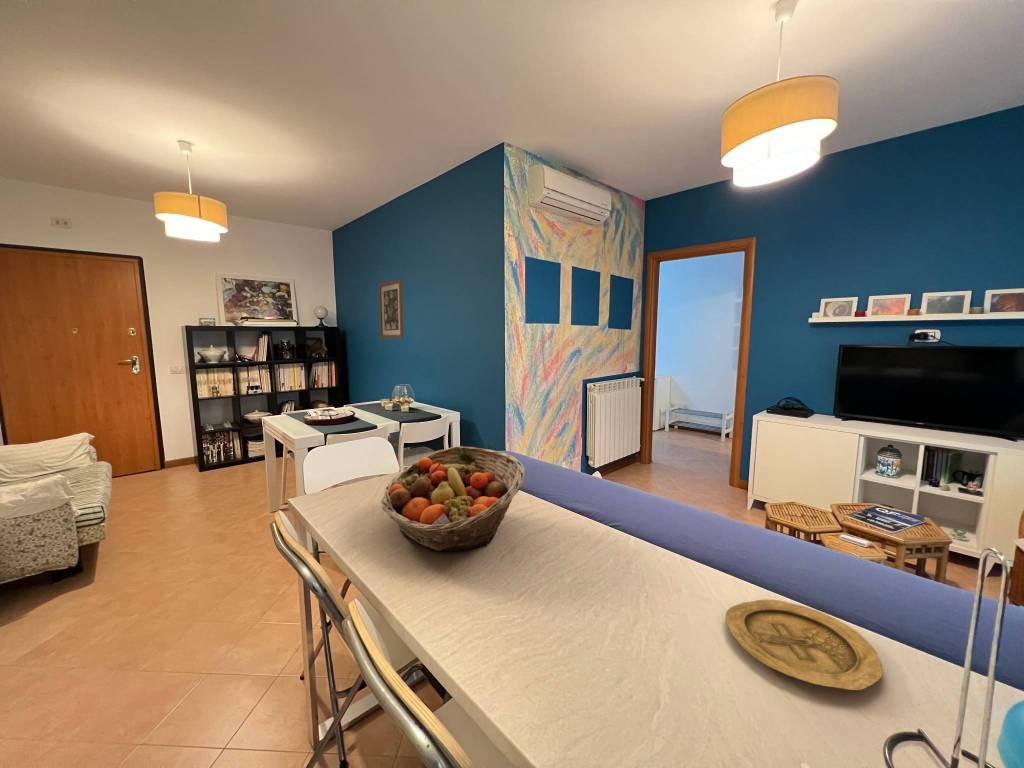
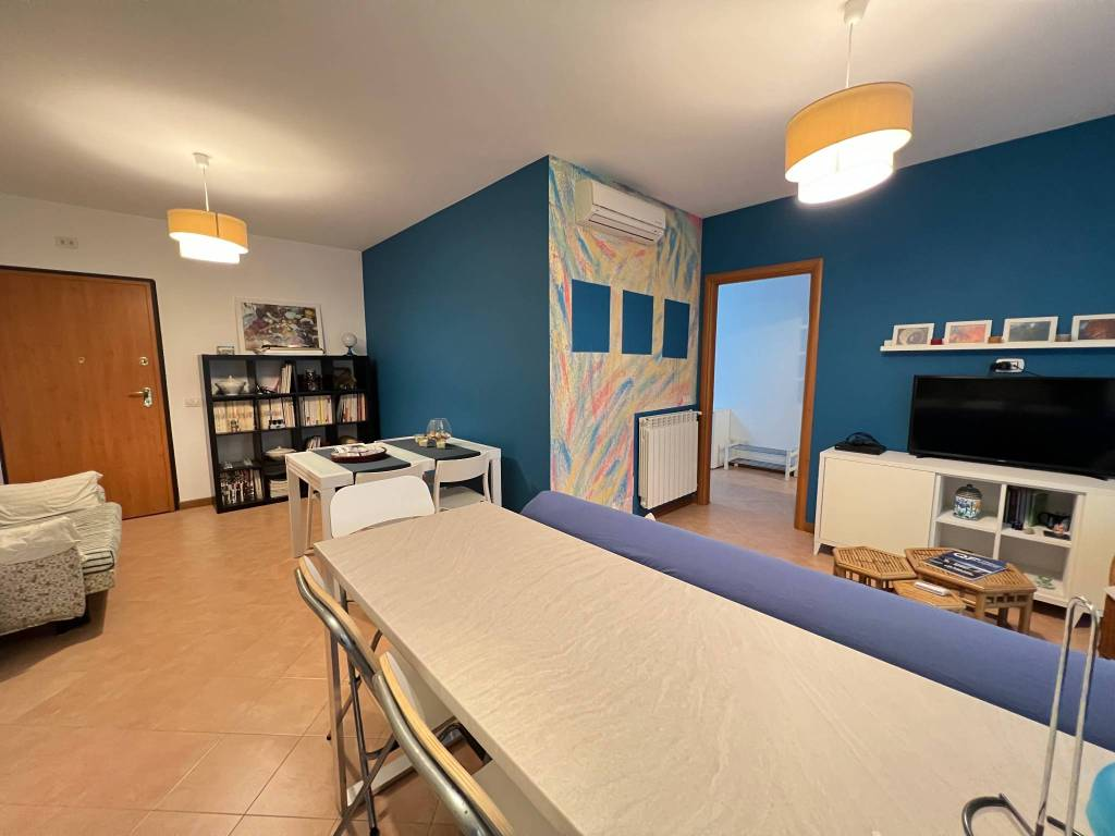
- plate [725,599,883,691]
- wall art [378,278,405,339]
- fruit basket [380,445,526,552]
